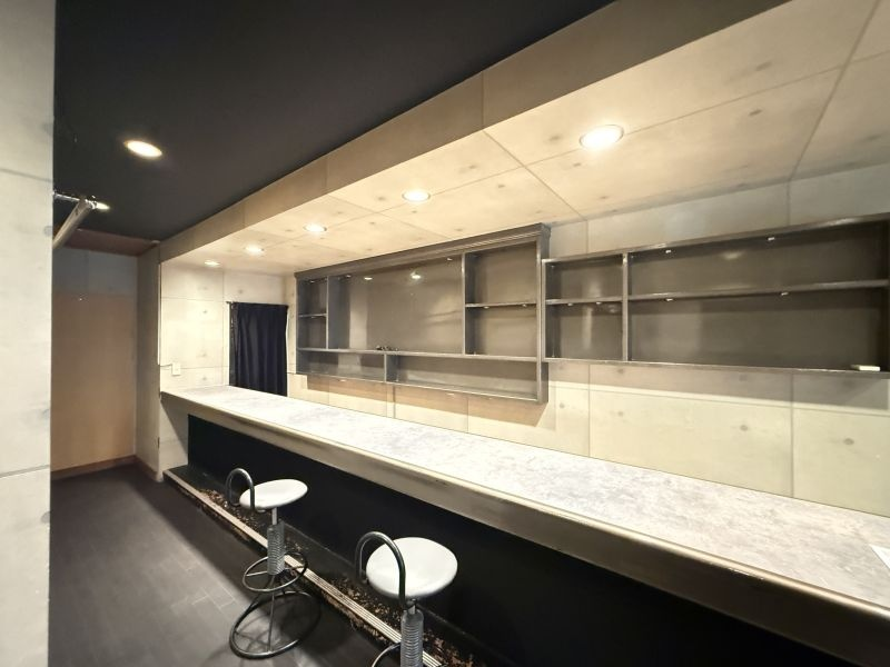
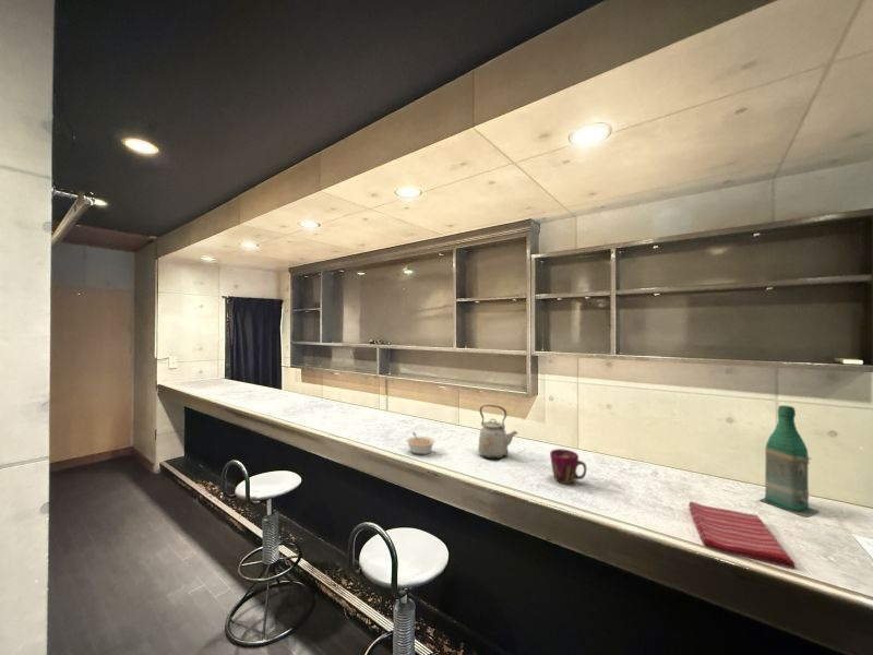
+ legume [405,431,436,455]
+ dish towel [687,500,797,569]
+ cup [549,448,587,486]
+ kettle [477,404,518,460]
+ bottle [758,404,821,517]
